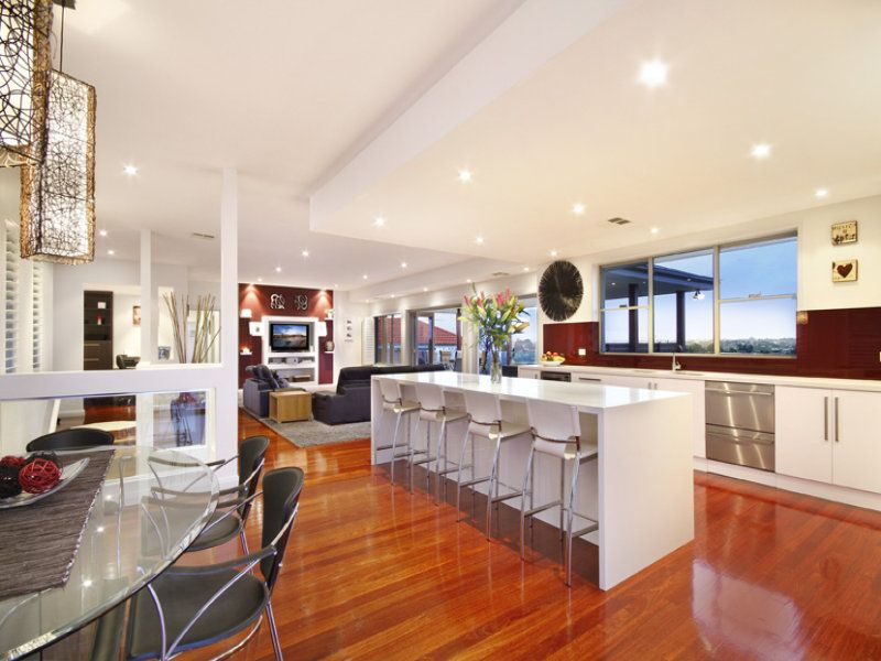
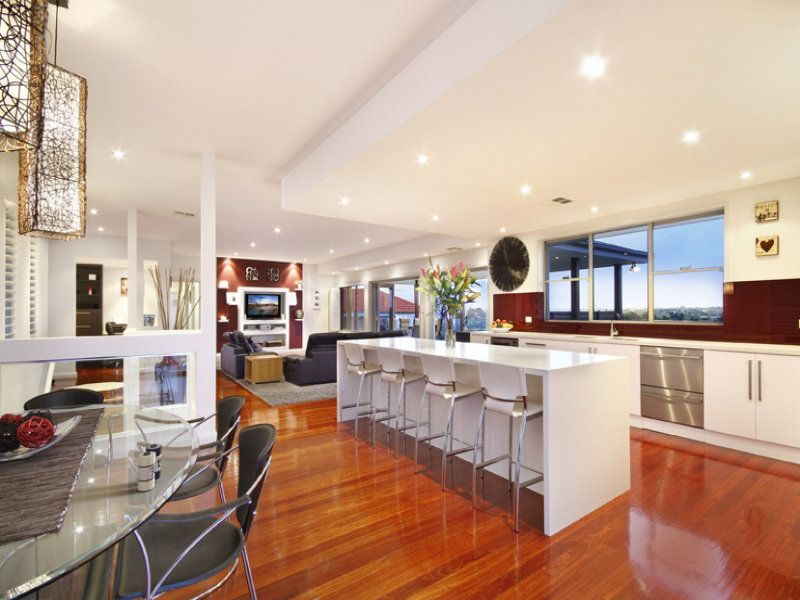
+ candle [137,443,163,492]
